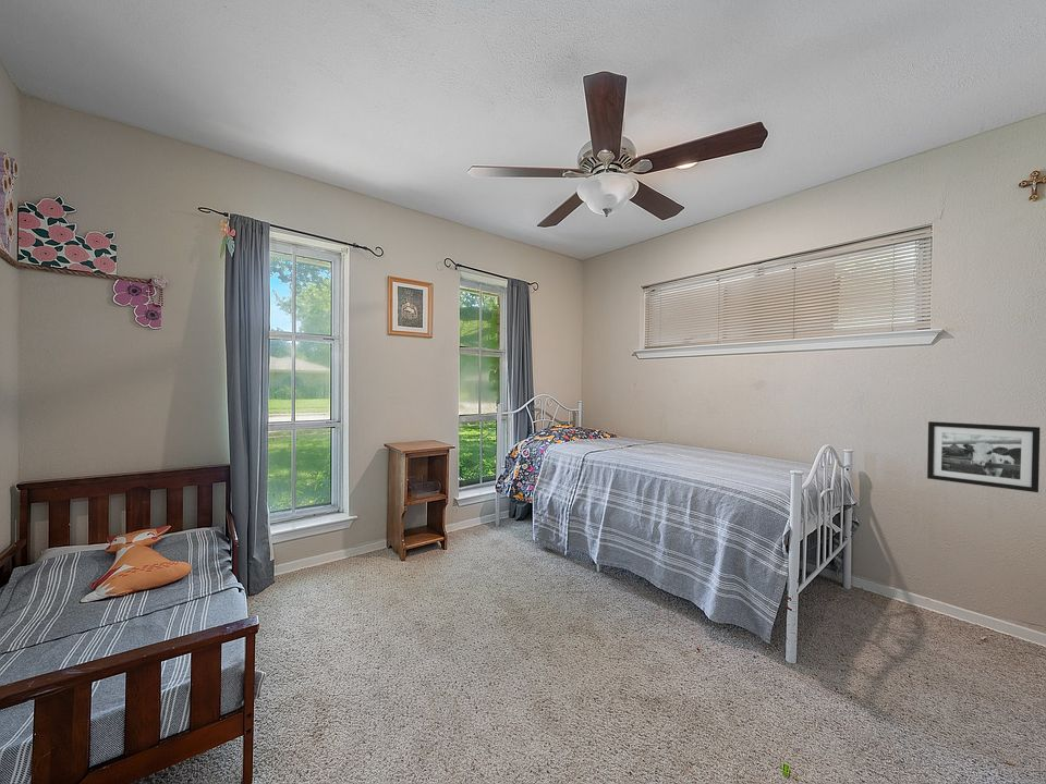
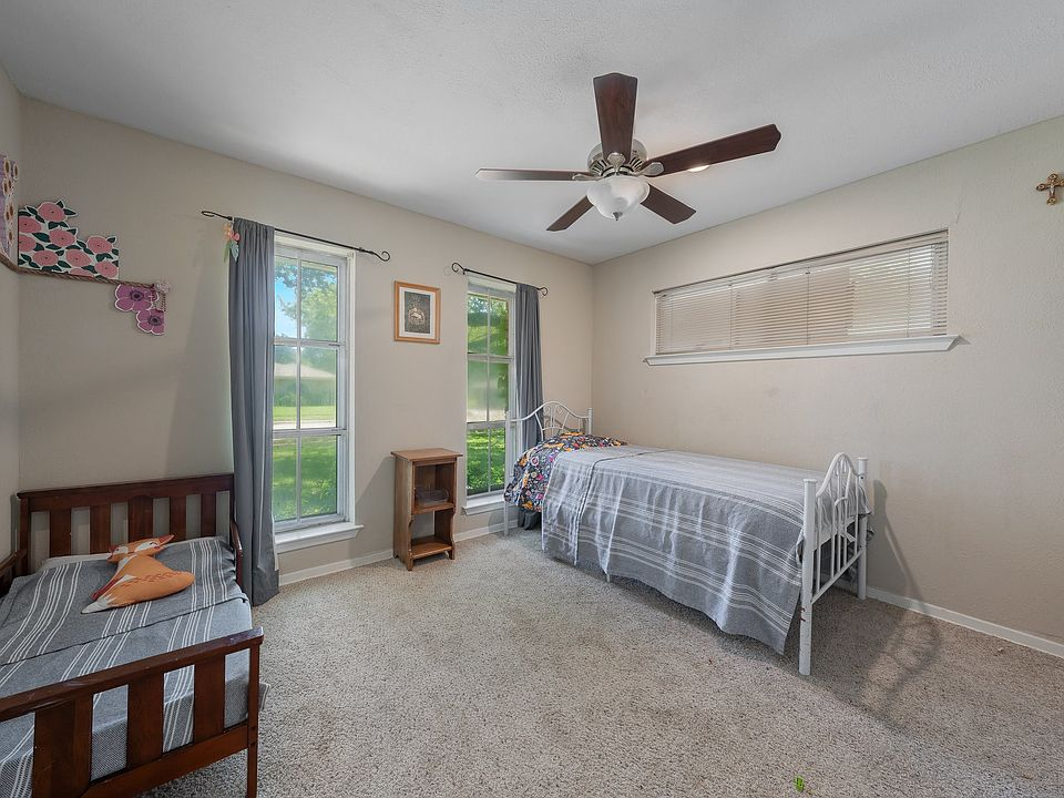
- picture frame [926,420,1041,493]
